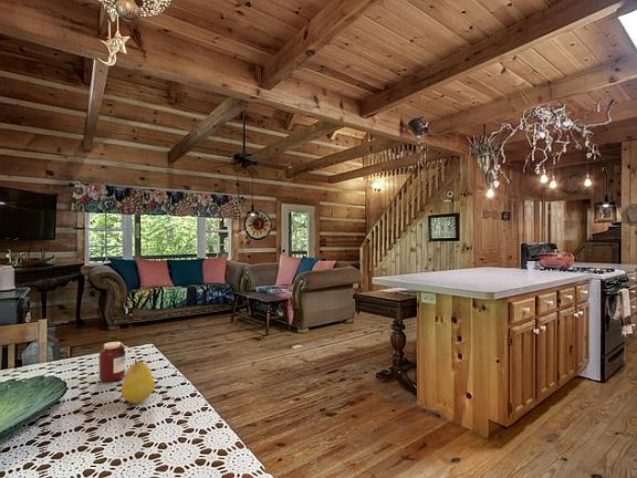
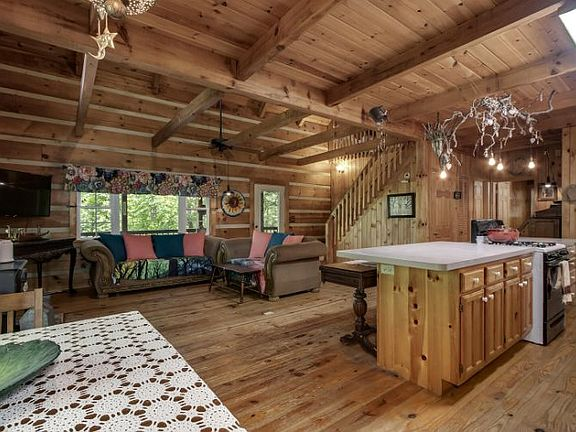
- fruit [121,358,156,405]
- jar [98,341,137,383]
